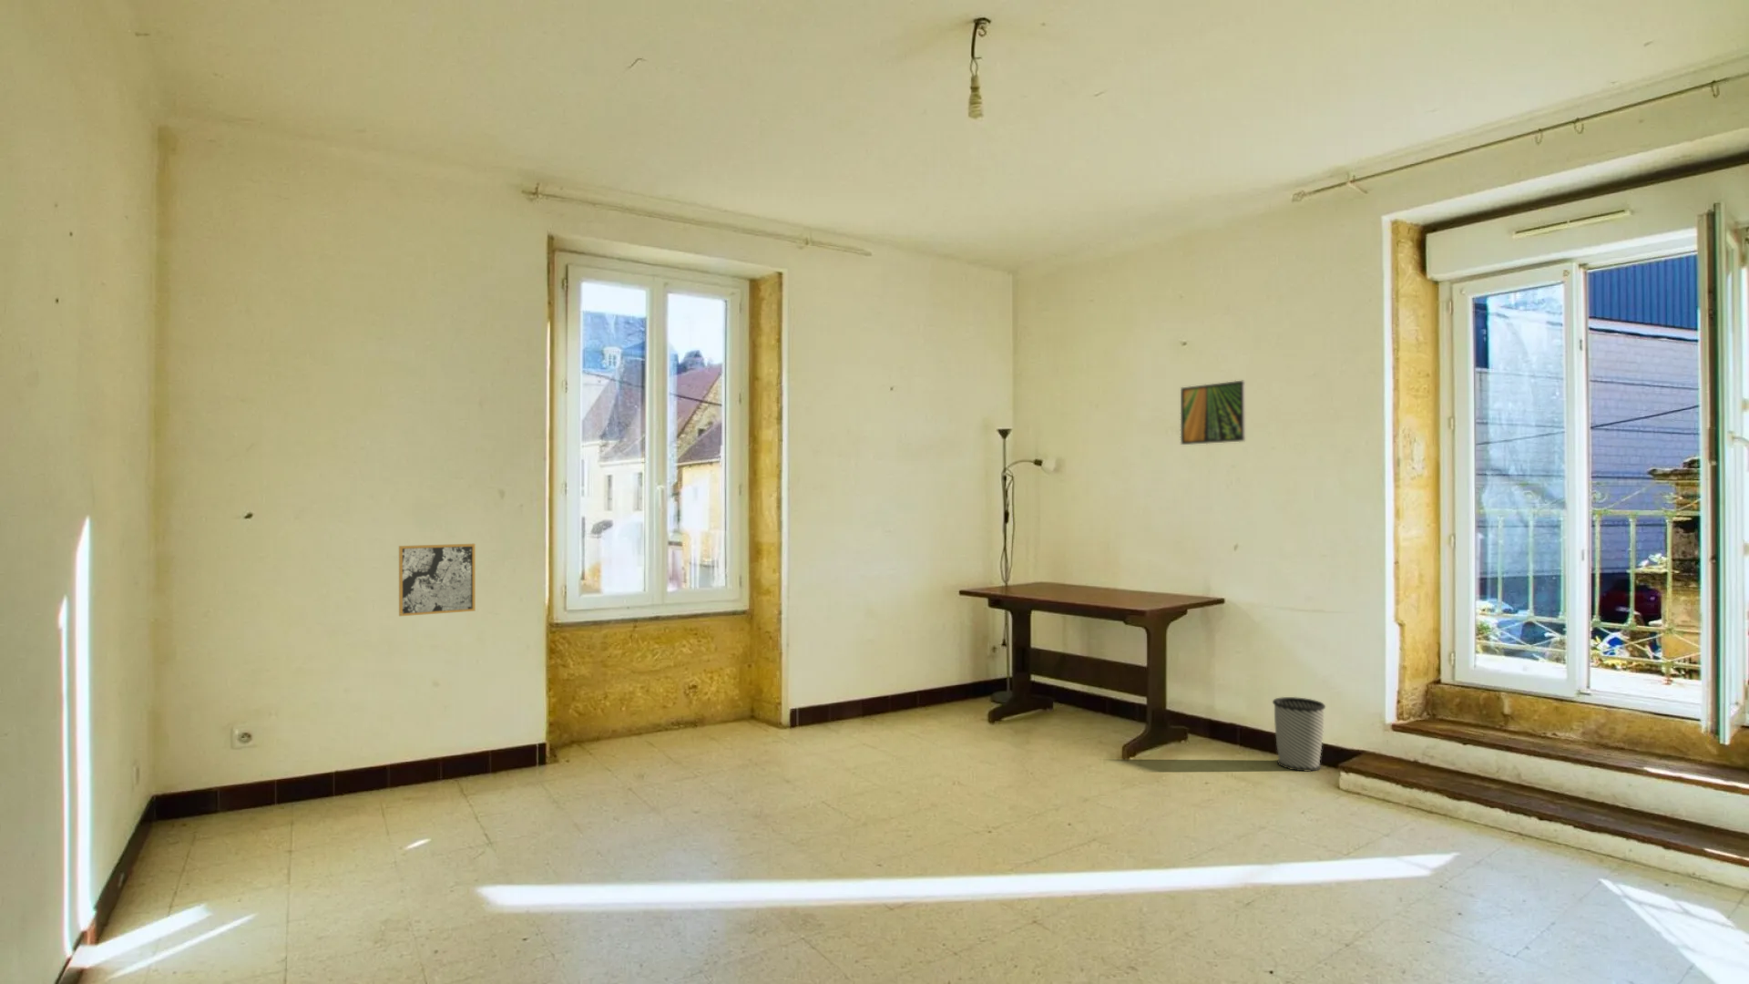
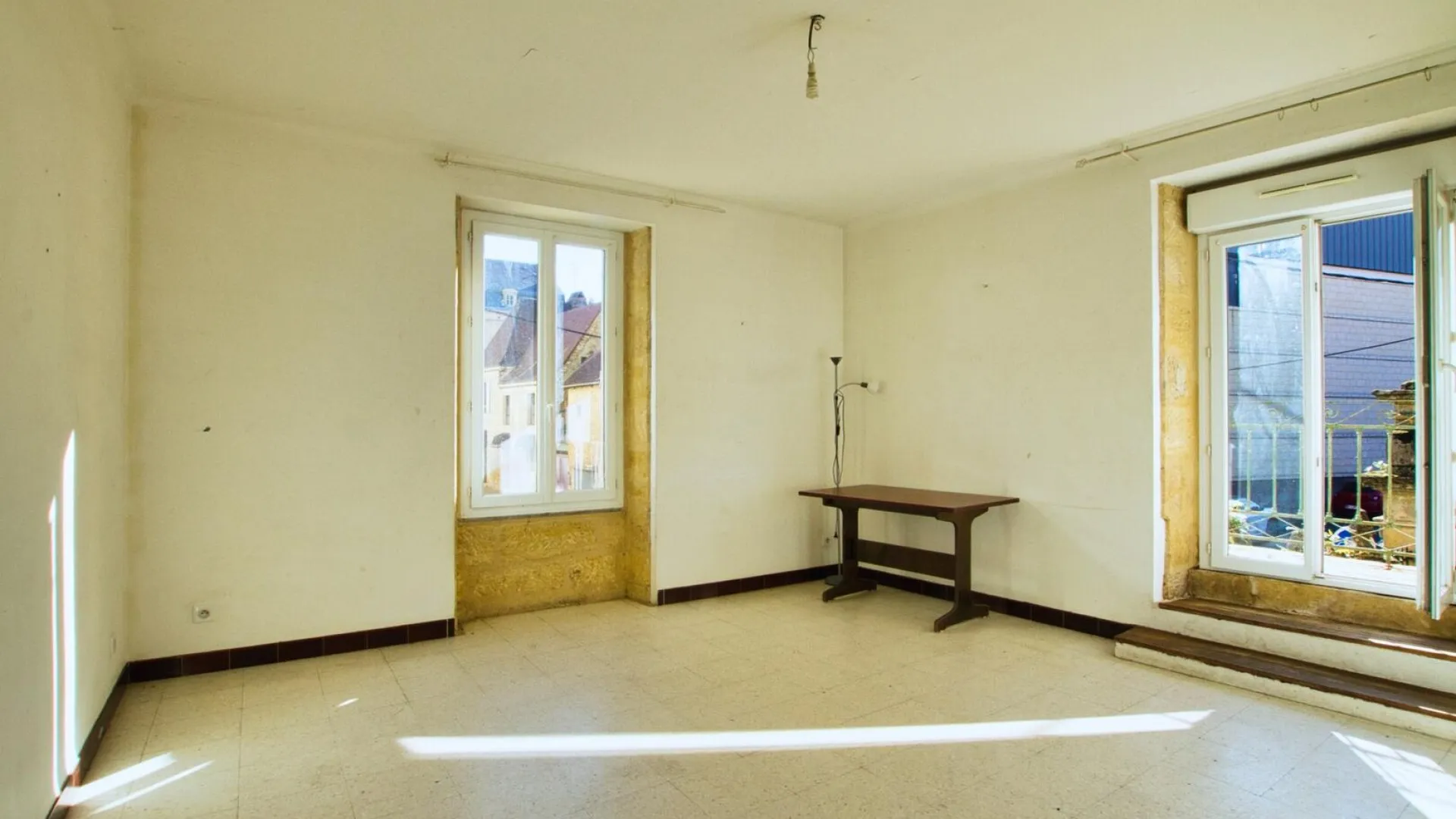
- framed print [1180,380,1246,446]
- wastebasket [1272,696,1326,773]
- wall art [398,543,477,616]
